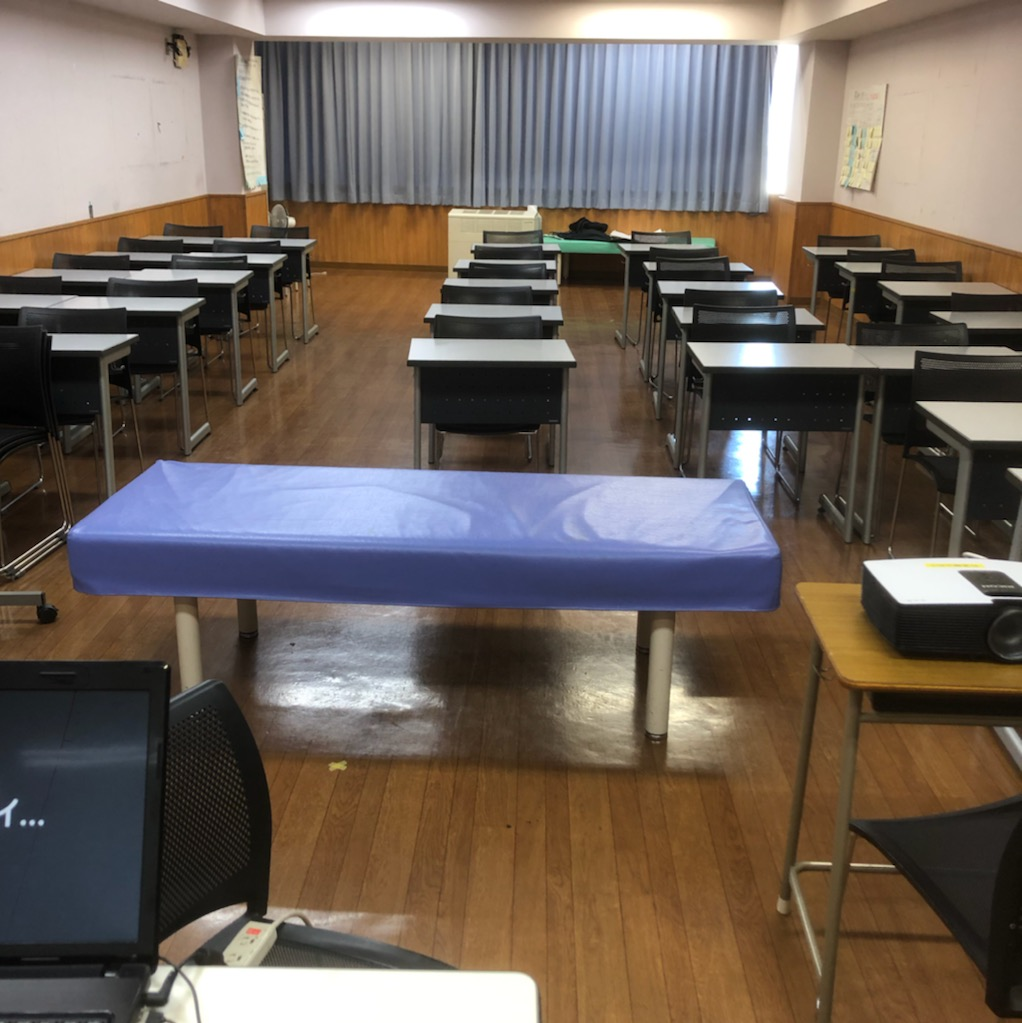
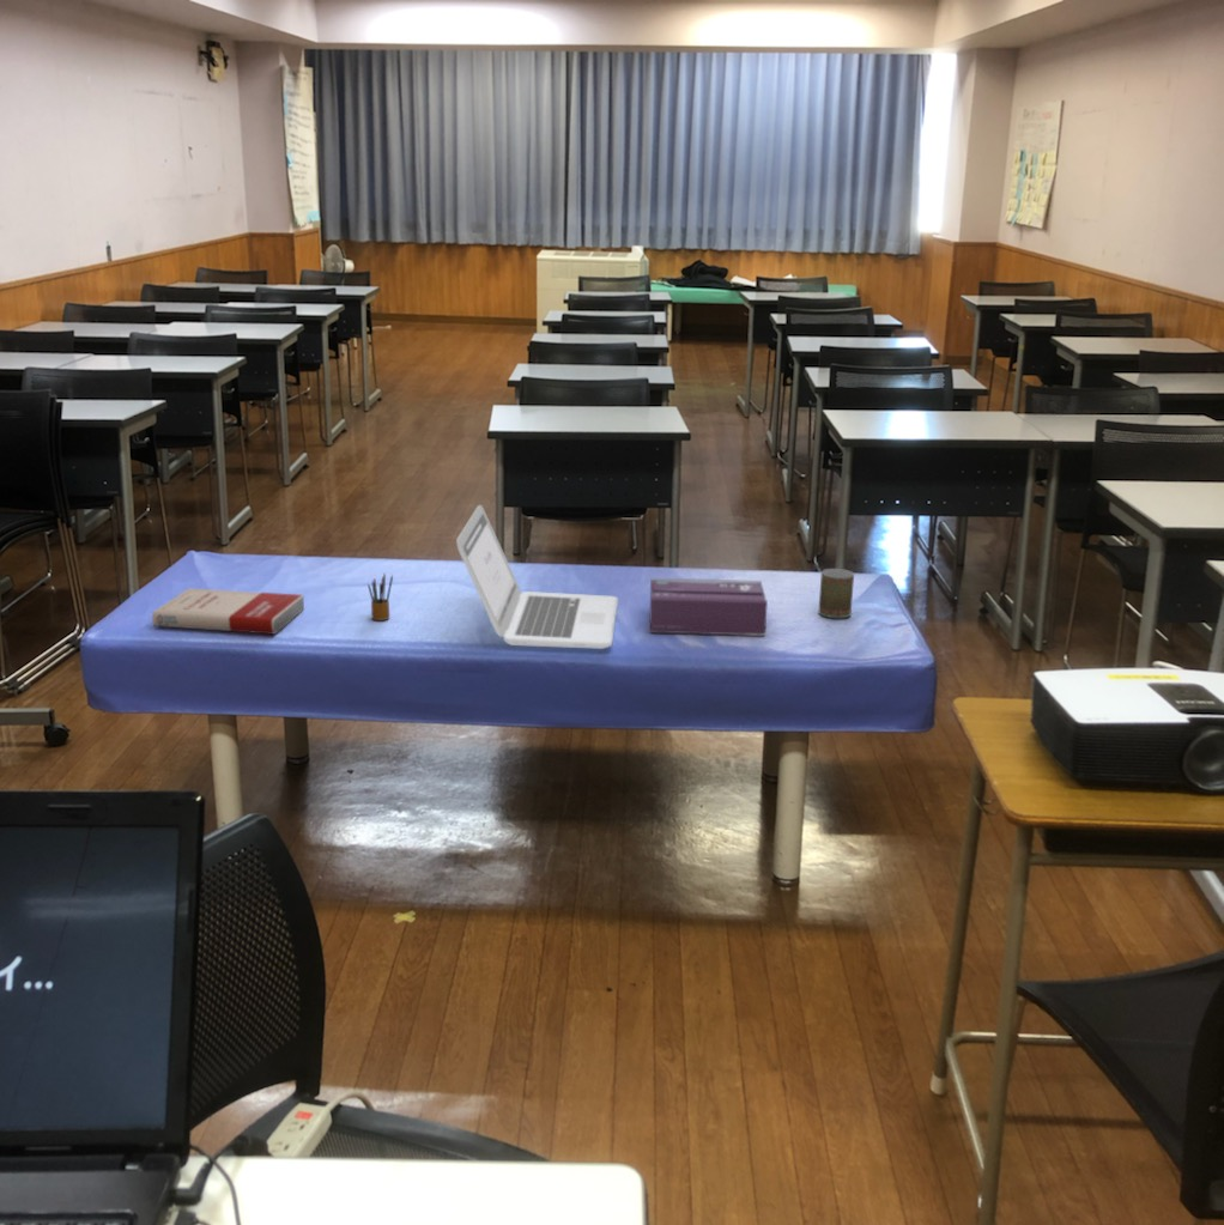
+ laptop [455,504,619,650]
+ book [151,587,305,636]
+ pencil box [366,572,394,621]
+ mug [817,568,855,619]
+ tissue box [649,577,769,637]
